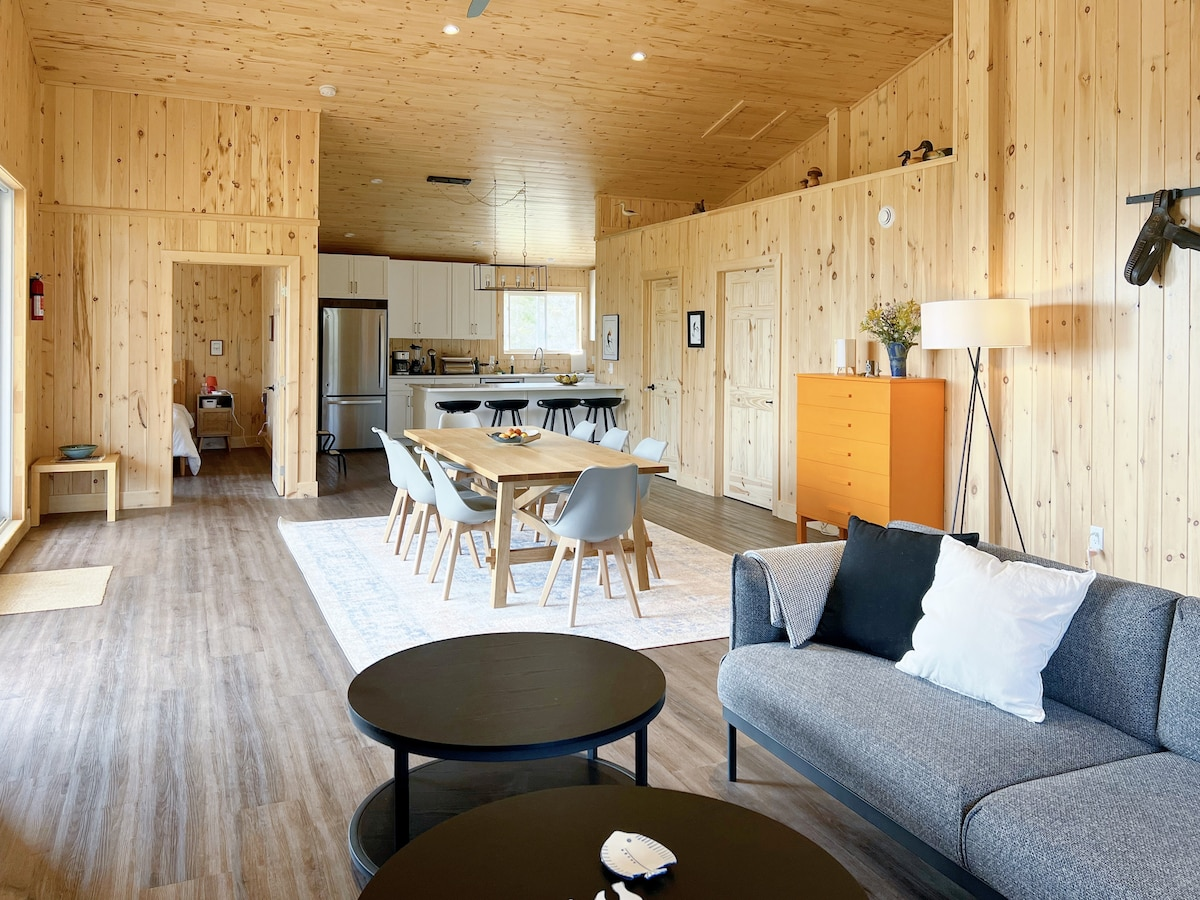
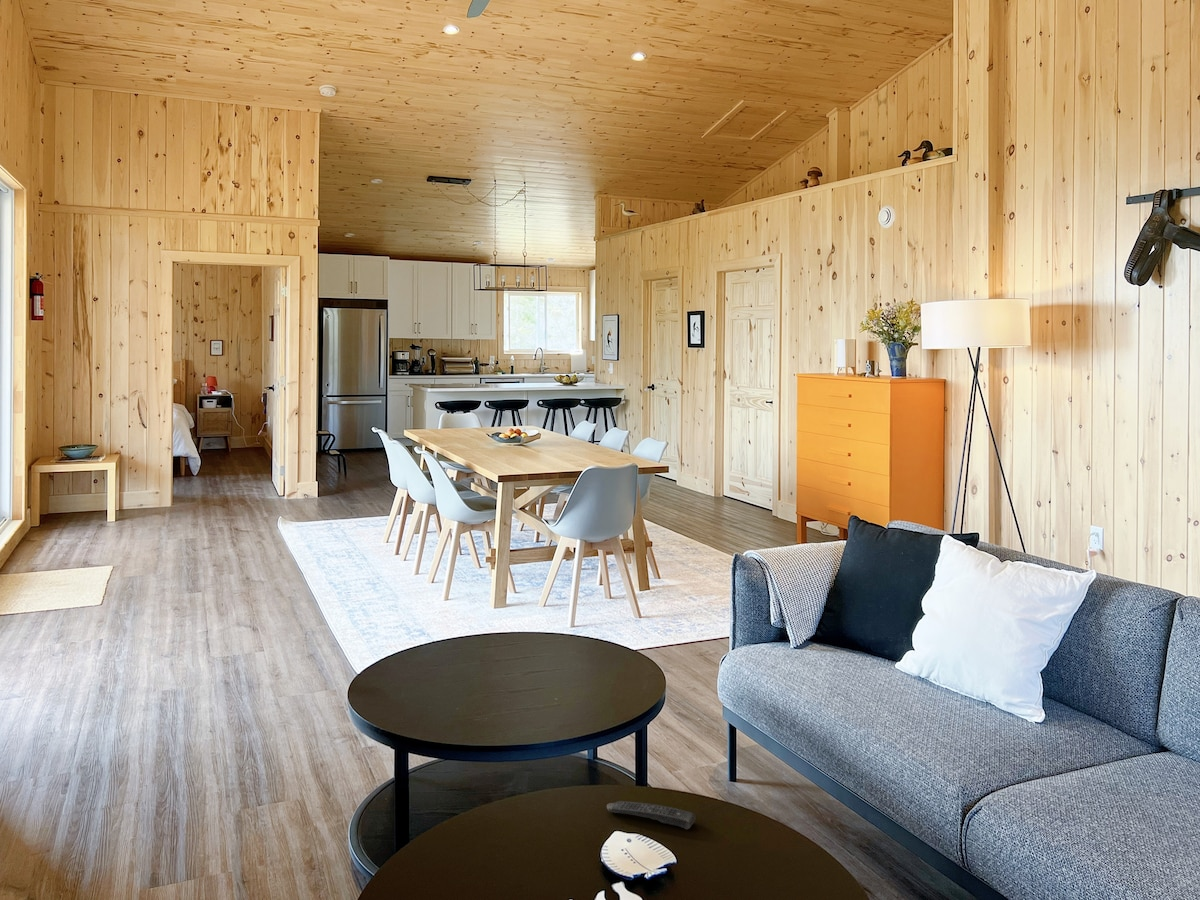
+ remote control [606,800,697,830]
